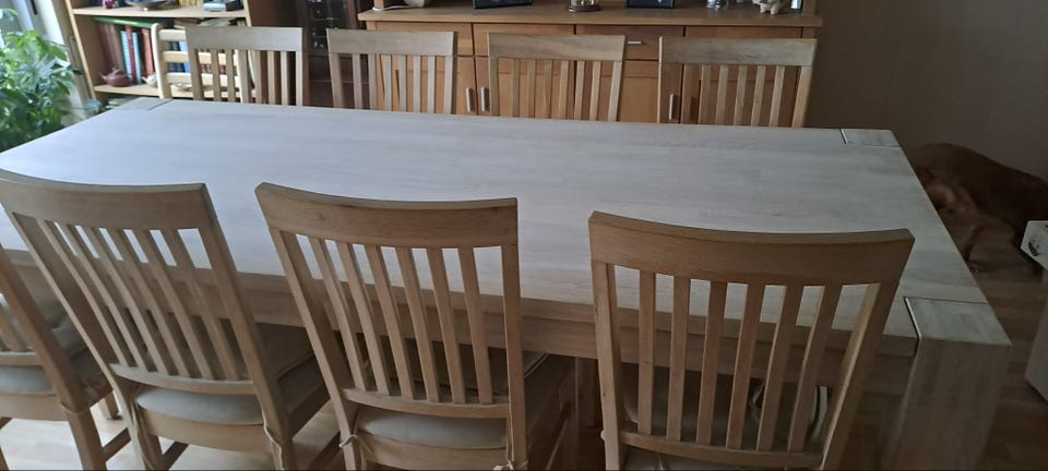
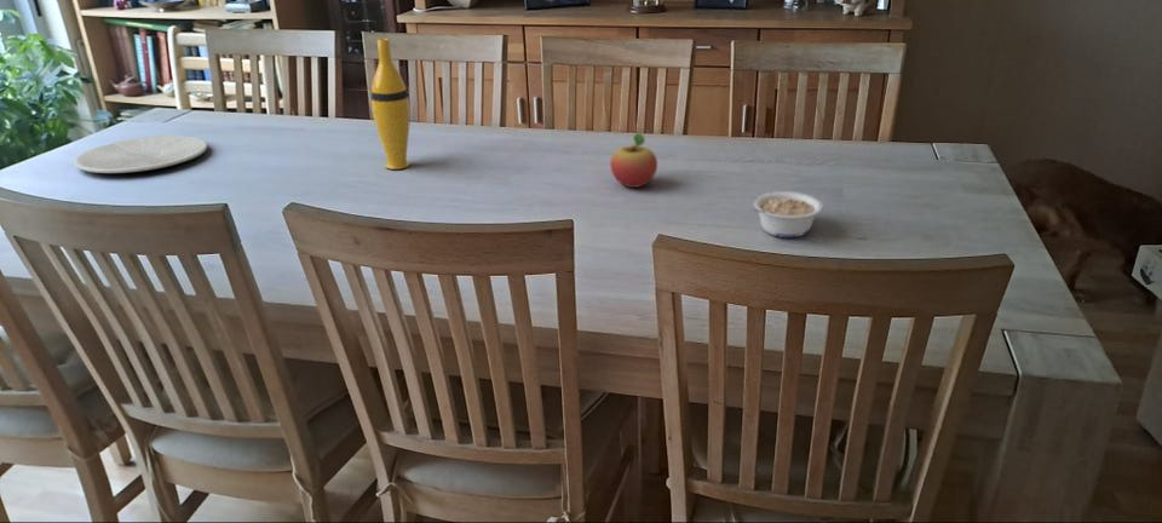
+ fruit [609,132,658,189]
+ legume [749,190,824,238]
+ vase [370,38,412,171]
+ plate [73,134,208,174]
